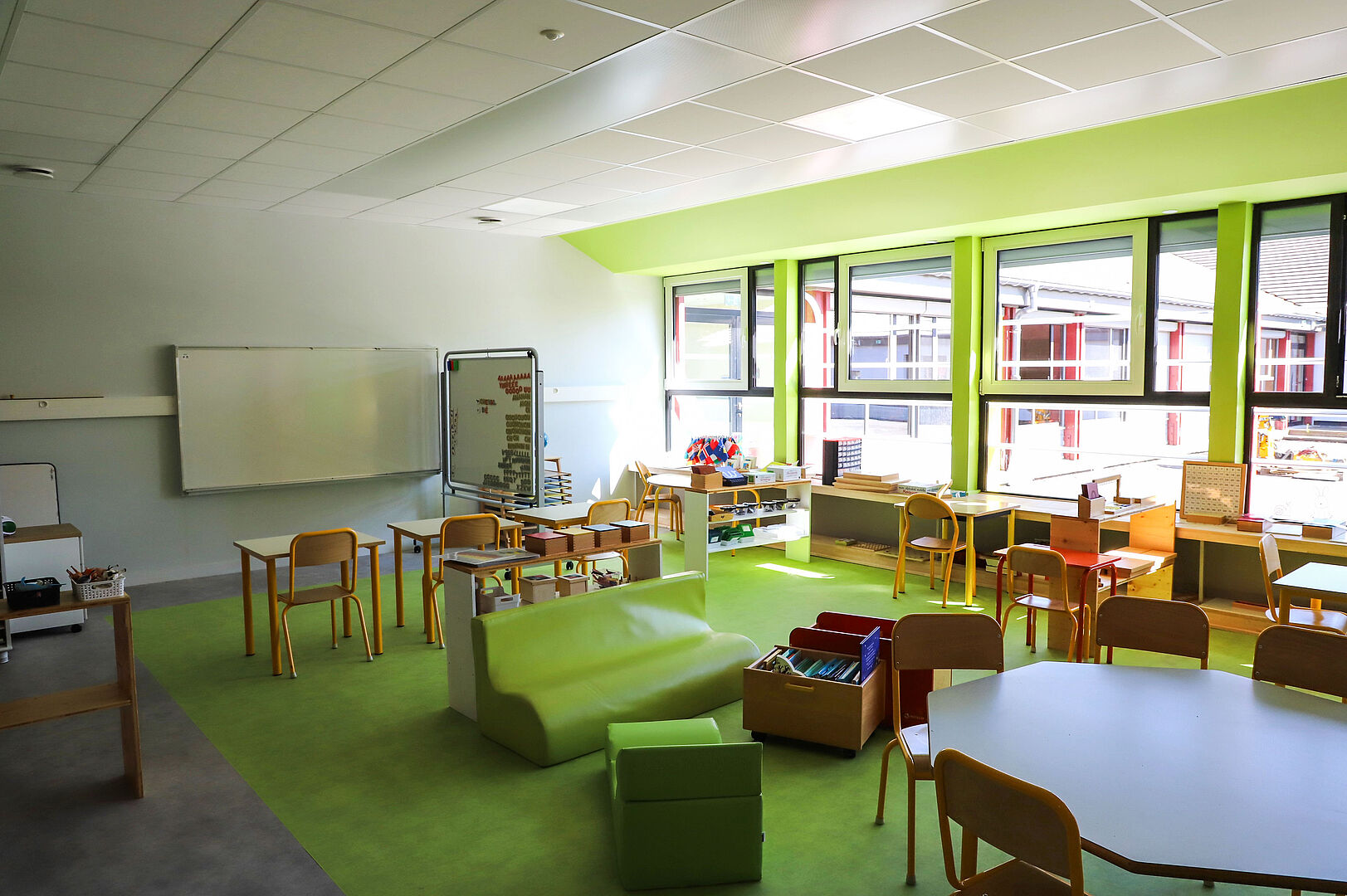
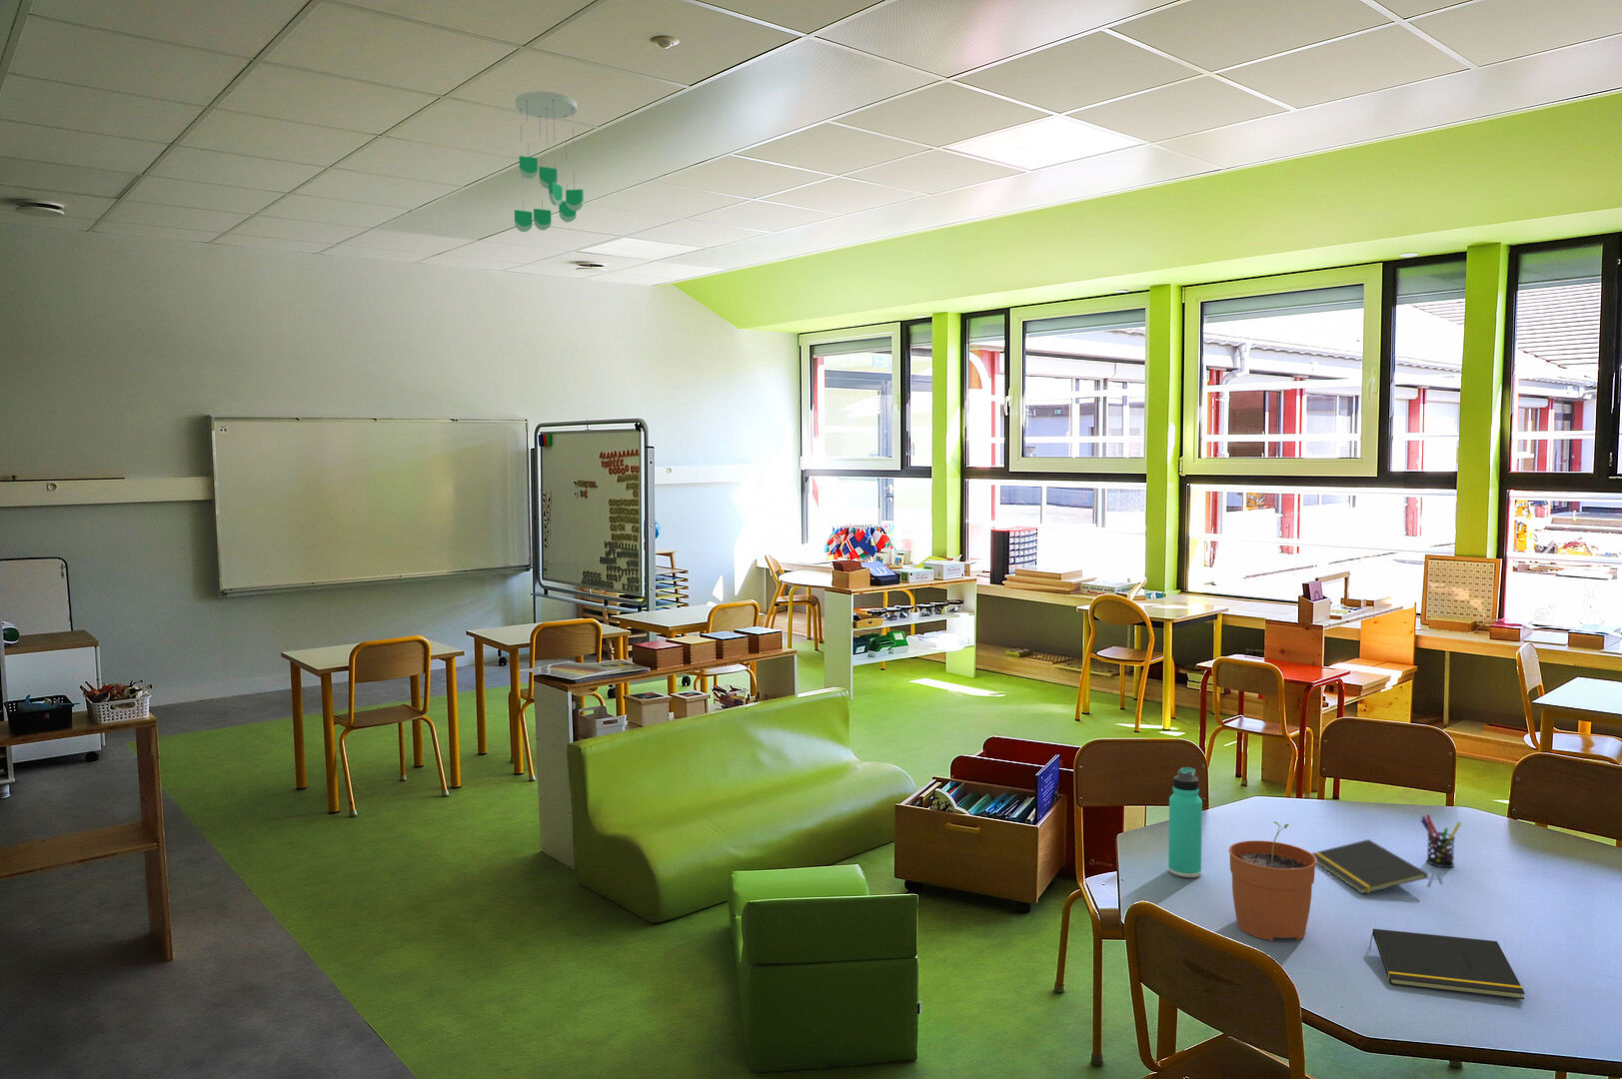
+ notepad [1311,838,1429,895]
+ ceiling mobile [514,90,585,232]
+ thermos bottle [1167,766,1203,878]
+ plant pot [1228,820,1317,942]
+ notepad [1368,928,1526,1000]
+ pen holder [1420,813,1462,868]
